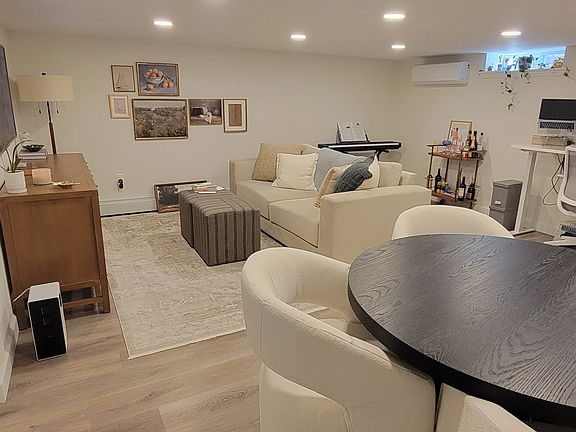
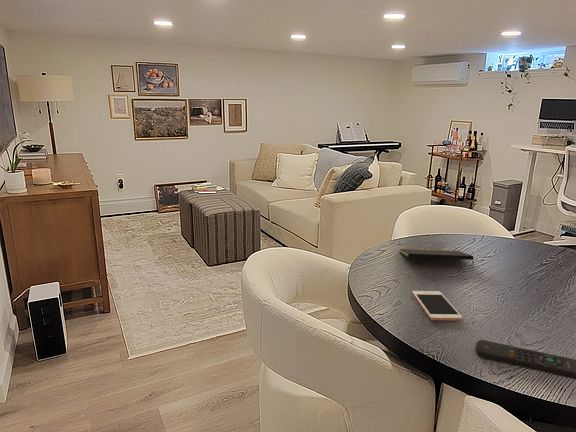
+ remote control [474,339,576,380]
+ cell phone [411,290,464,322]
+ notepad [398,247,475,269]
